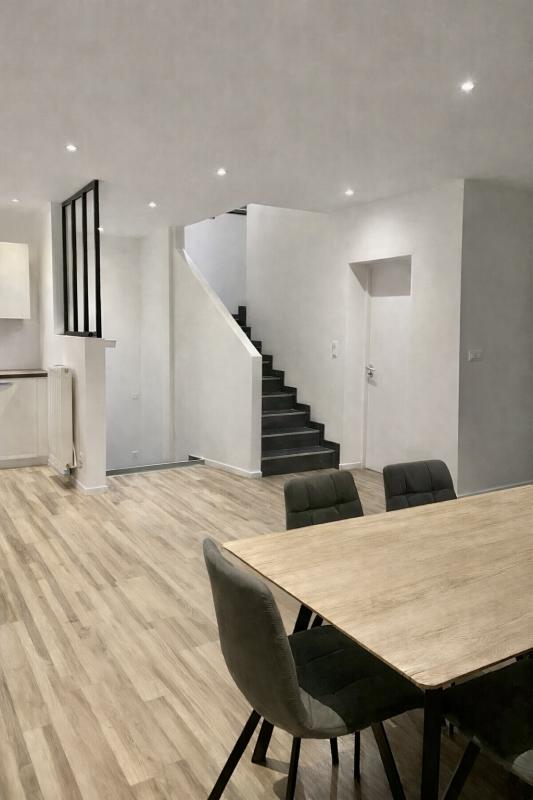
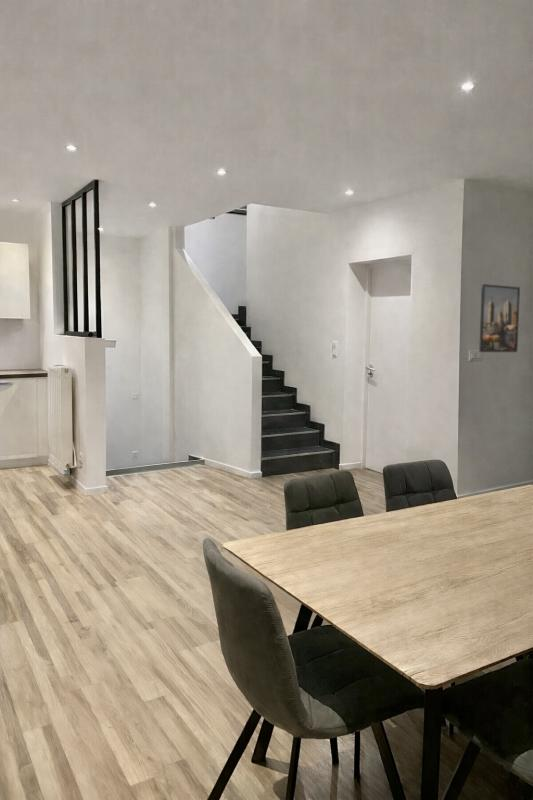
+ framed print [478,283,521,353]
